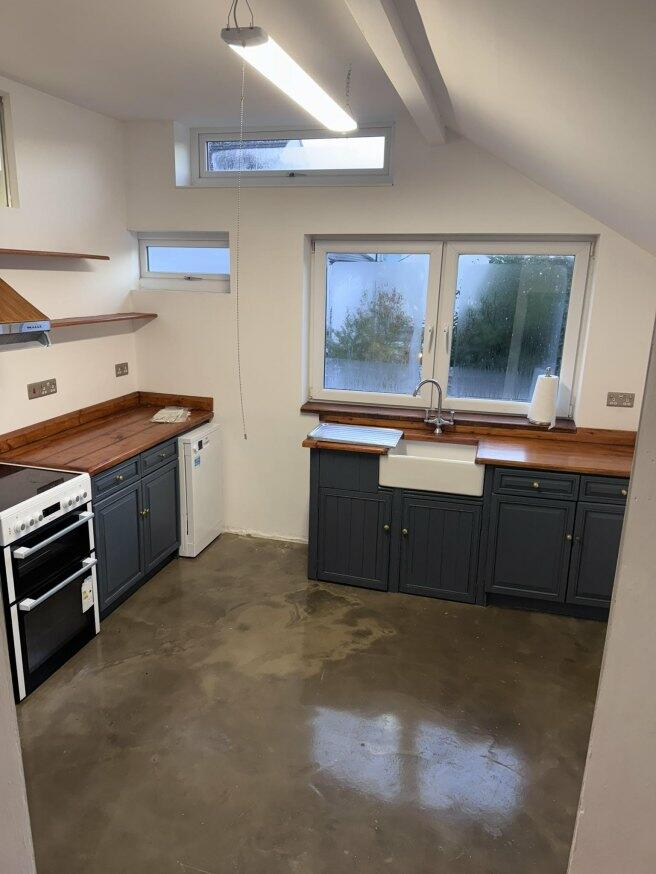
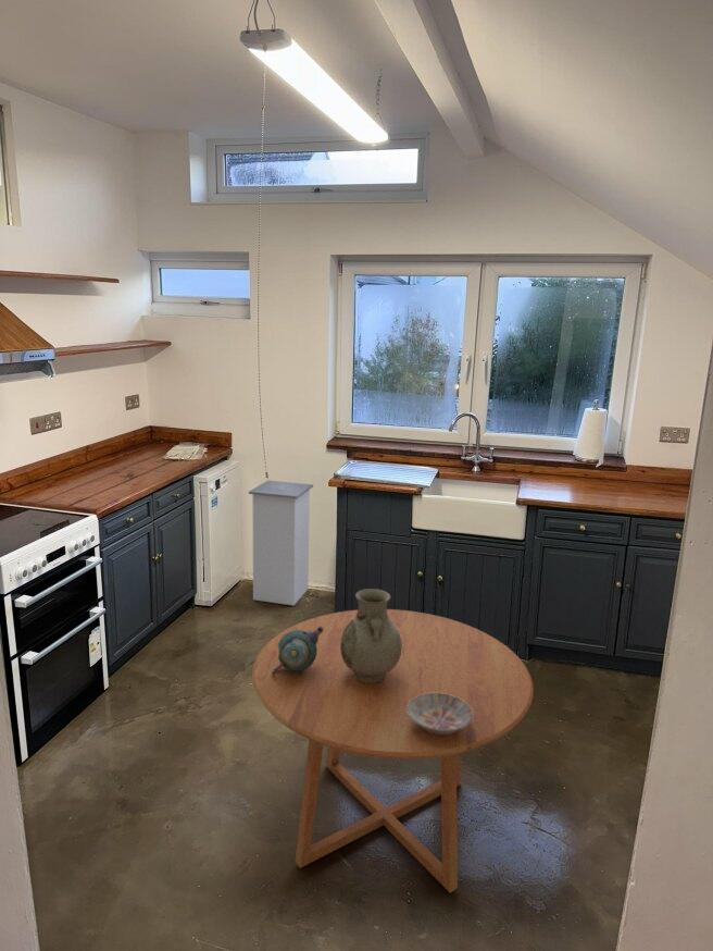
+ teapot [272,627,324,674]
+ trash can [248,479,314,606]
+ bowl [408,693,473,734]
+ dining table [251,608,535,893]
+ vase [340,588,402,682]
